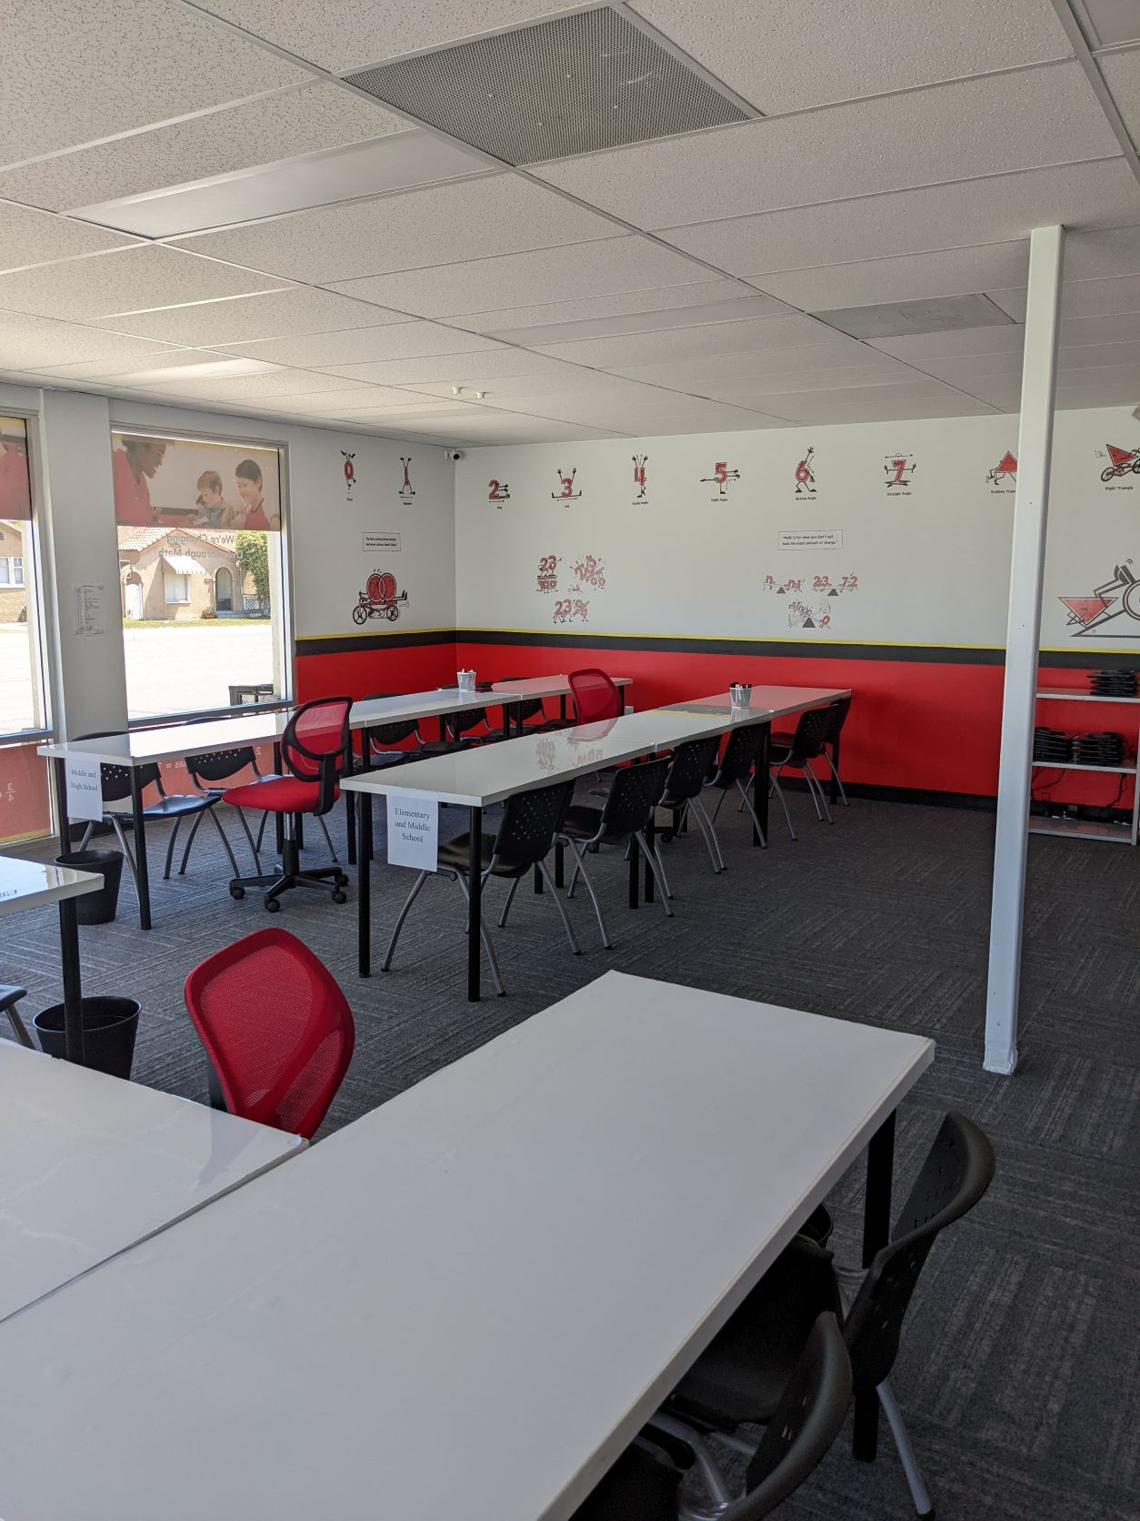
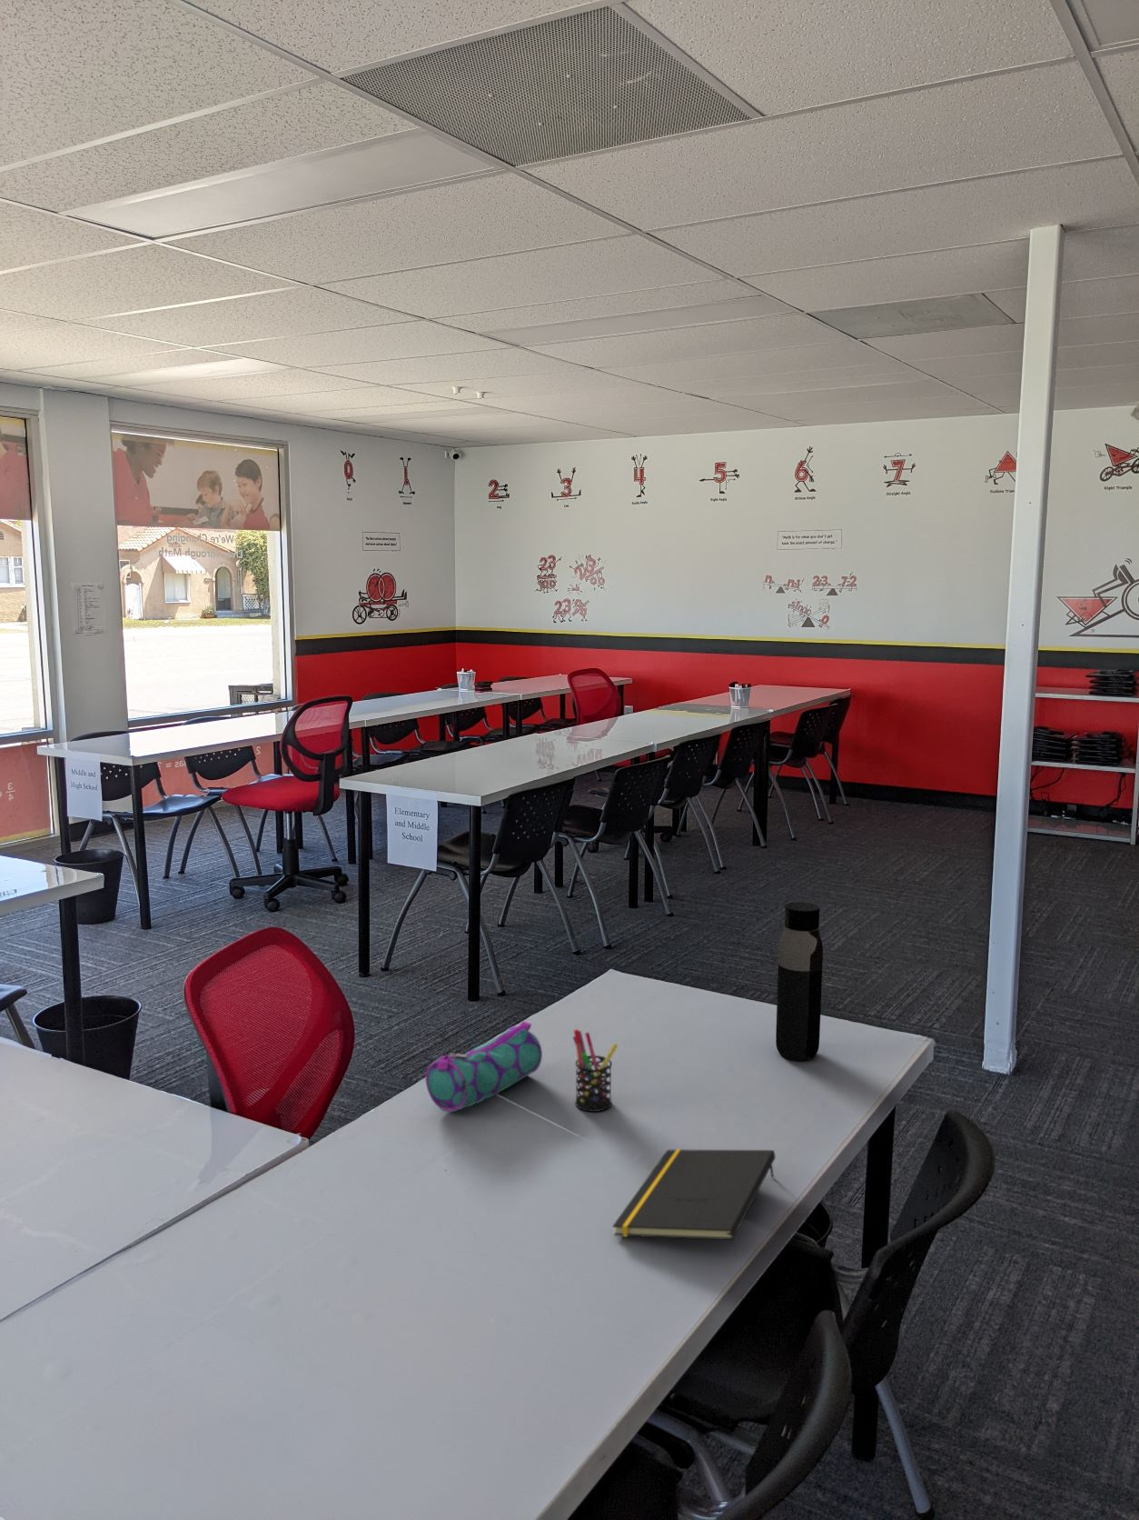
+ notepad [613,1148,776,1241]
+ pencil case [425,1020,543,1113]
+ water bottle [775,901,824,1062]
+ pen holder [572,1028,619,1113]
